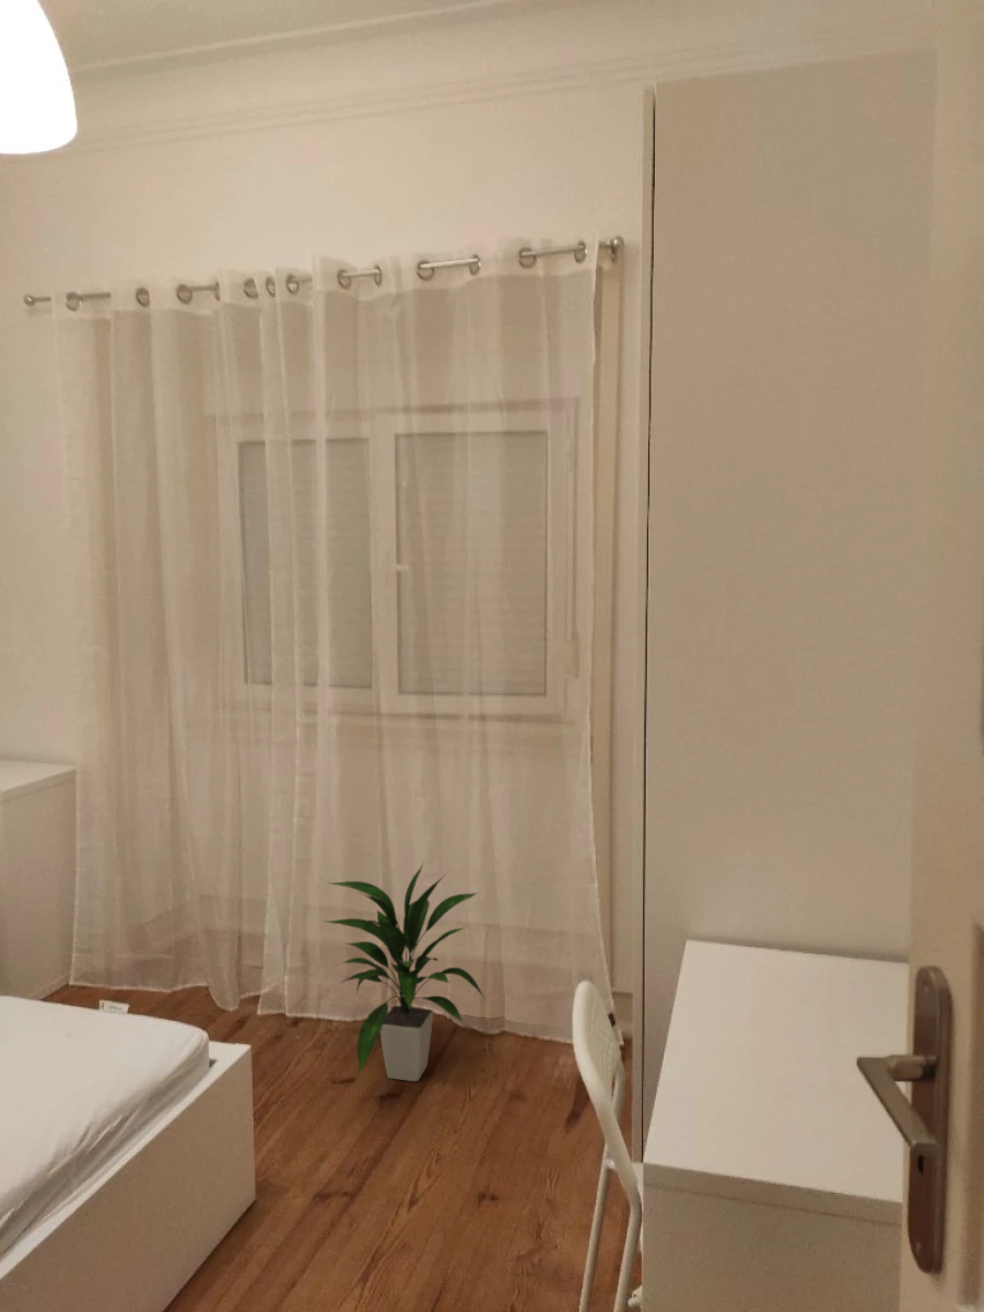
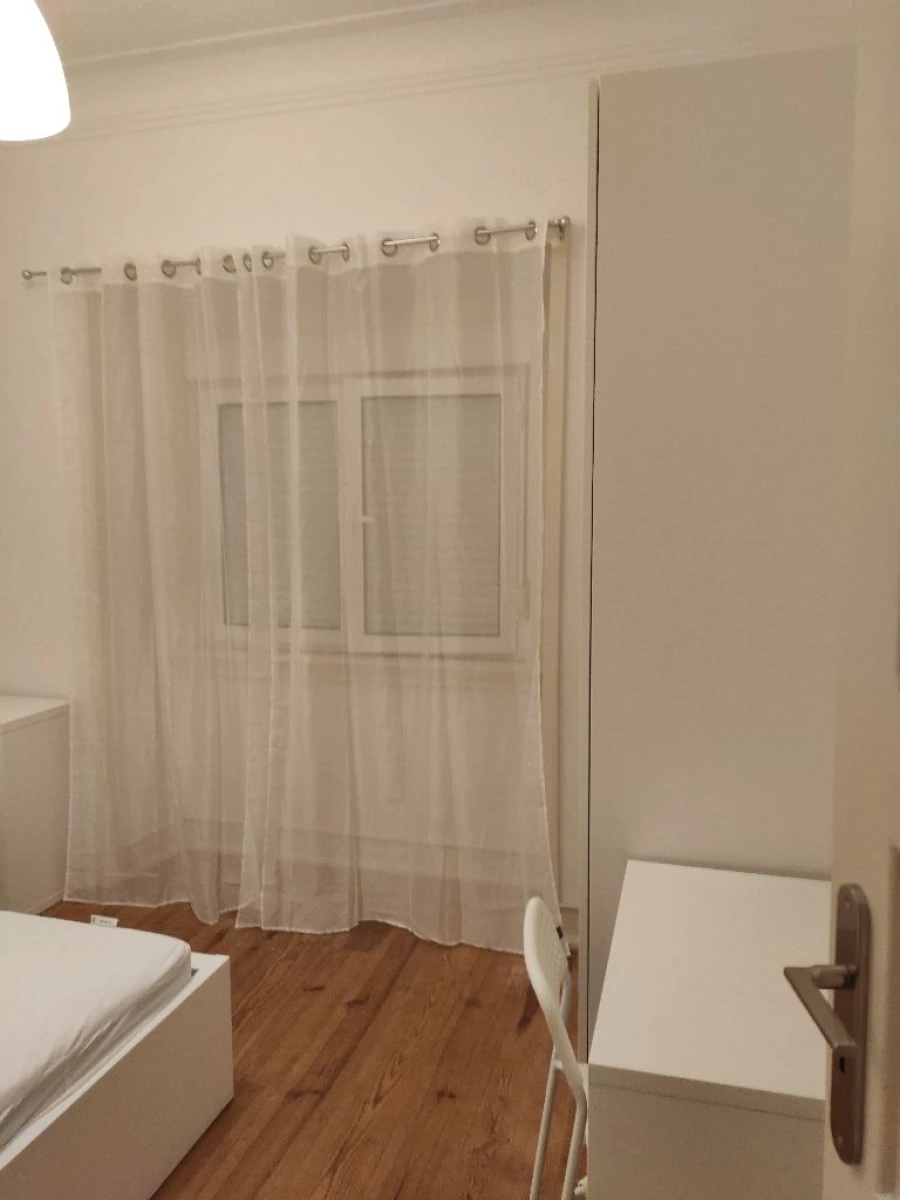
- indoor plant [321,863,488,1082]
